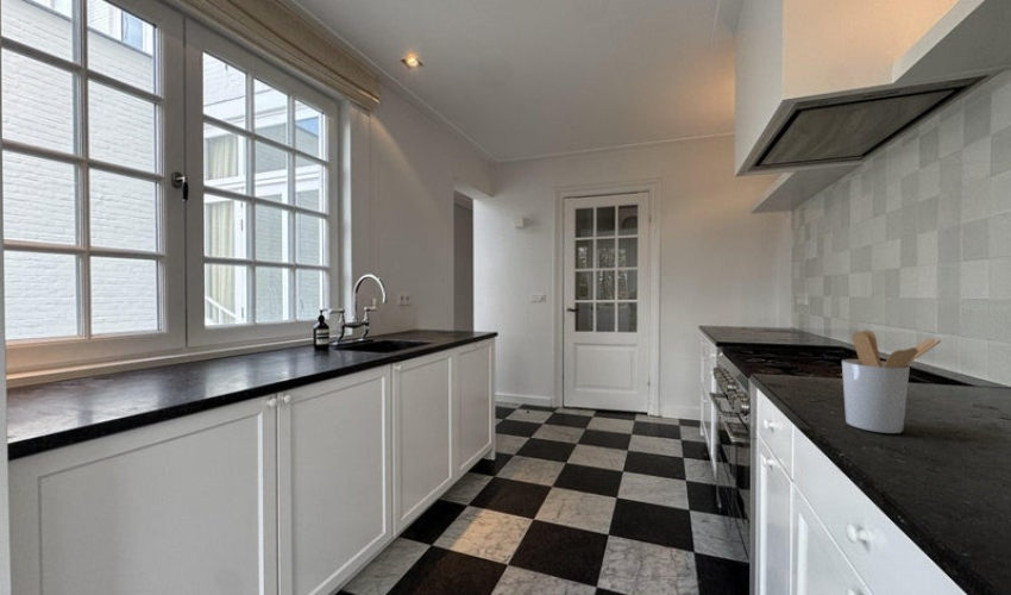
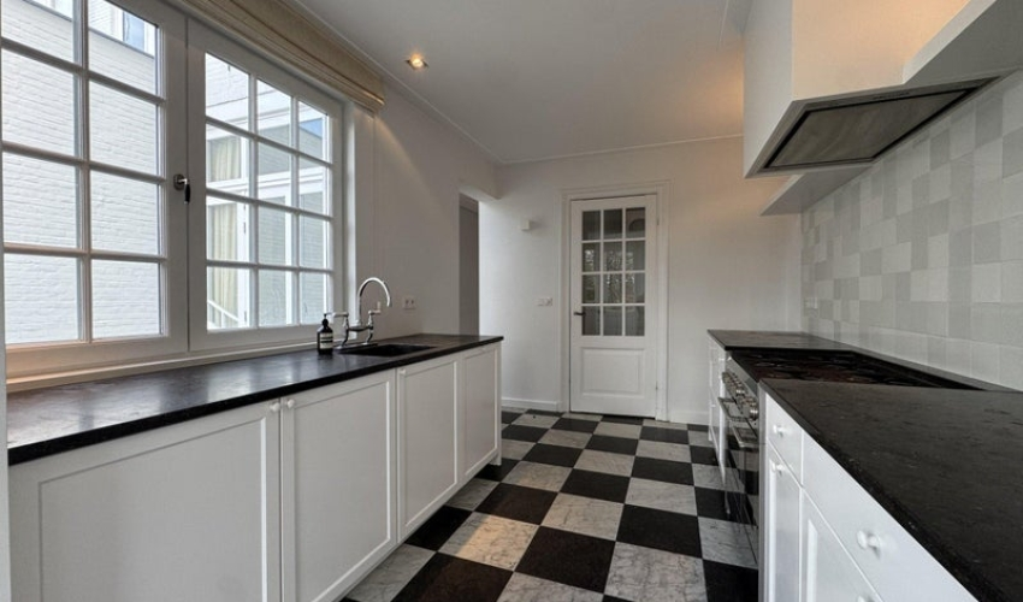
- utensil holder [841,330,943,434]
